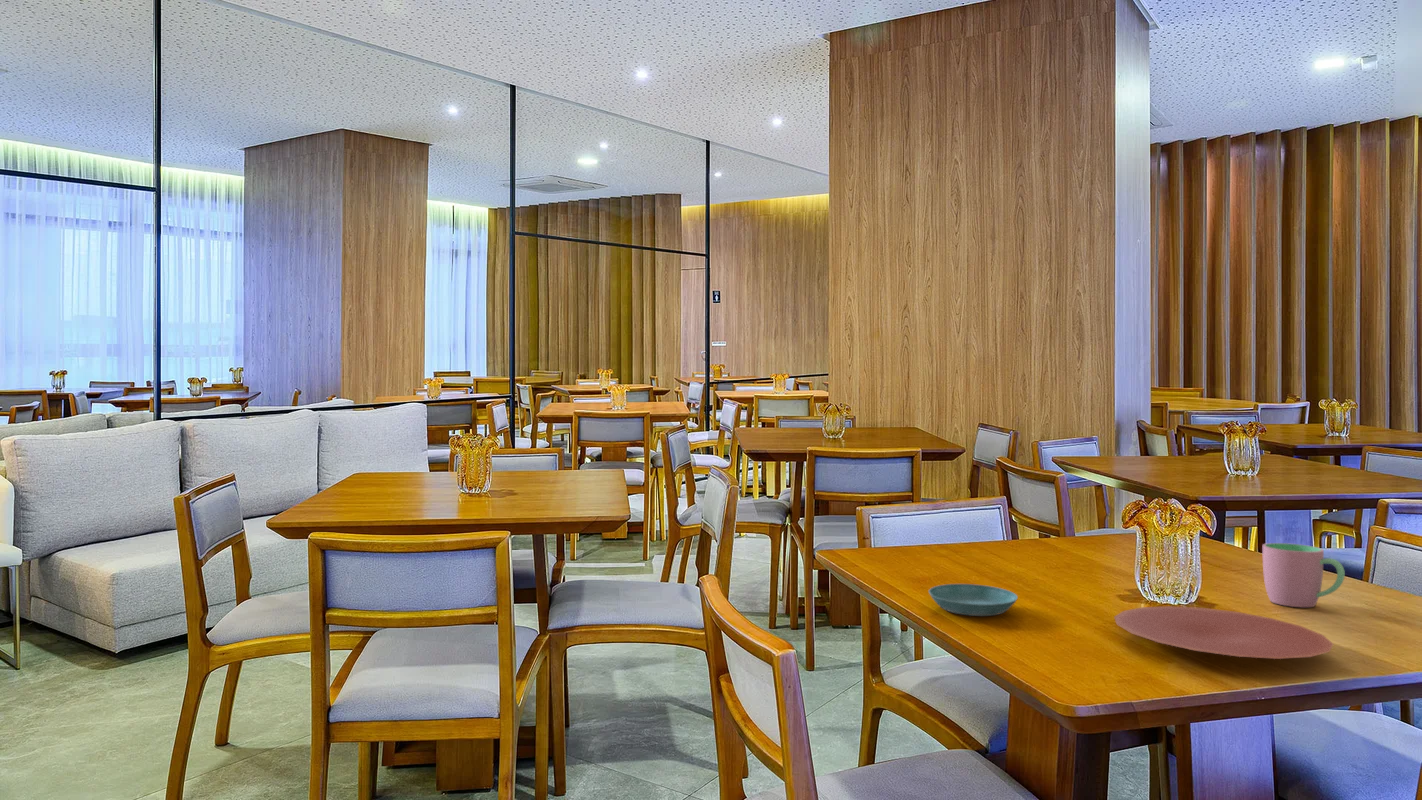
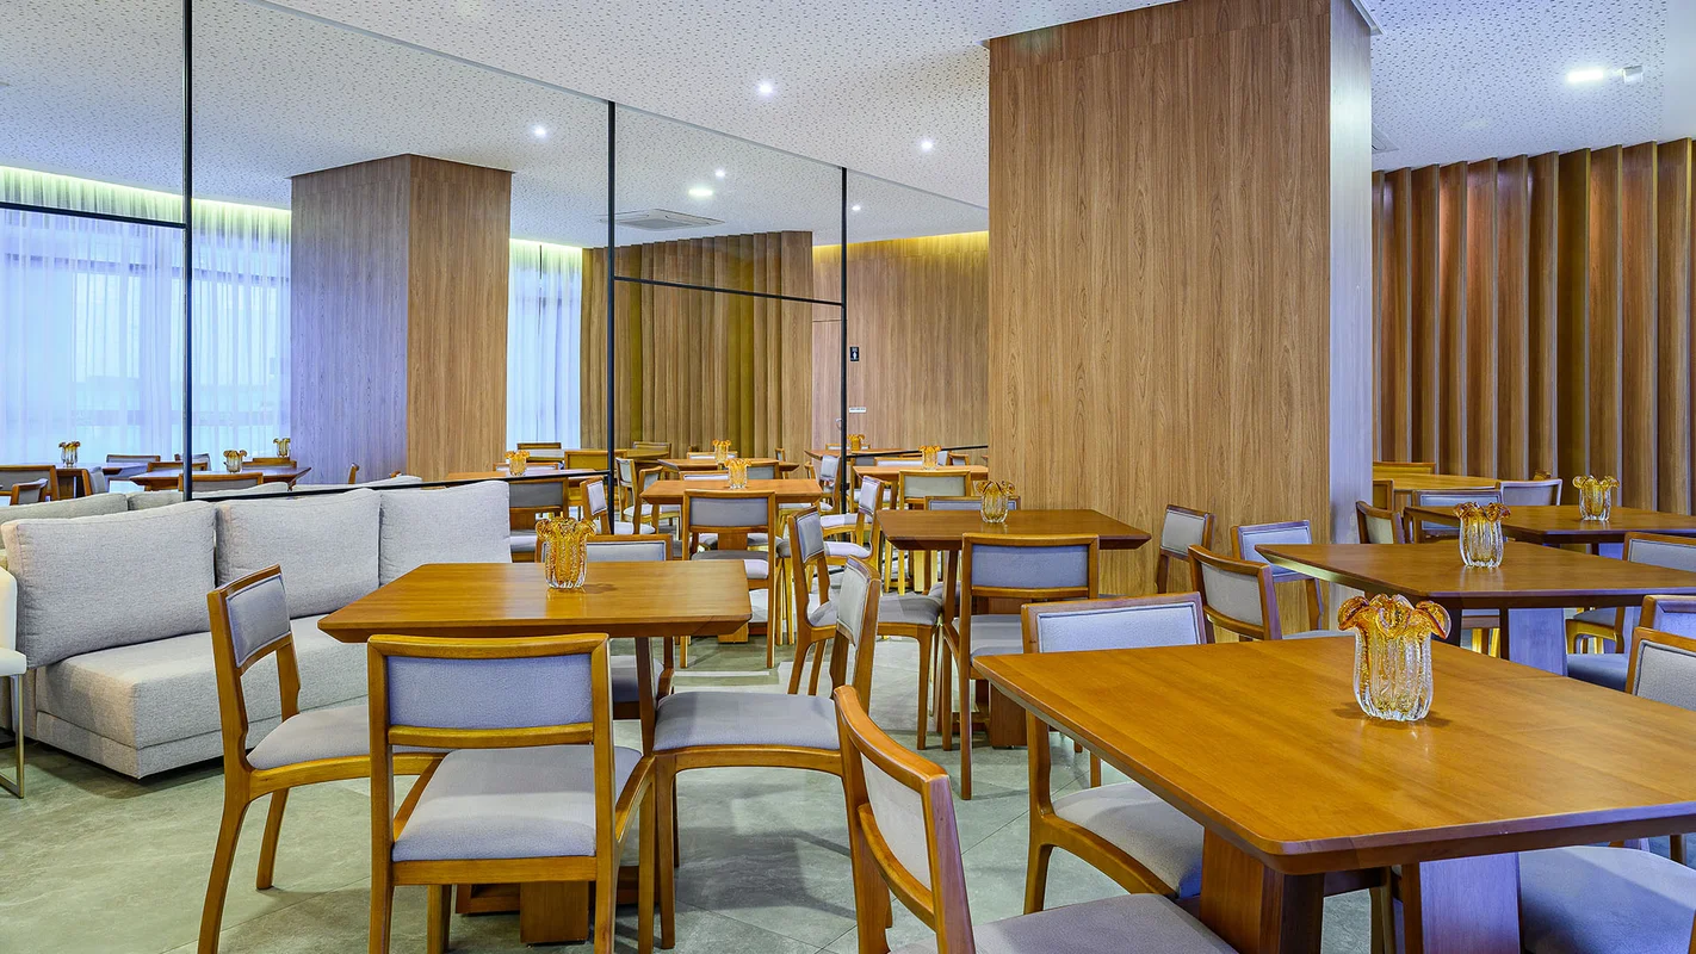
- cup [1262,542,1346,608]
- plate [1113,605,1334,660]
- saucer [928,583,1019,617]
